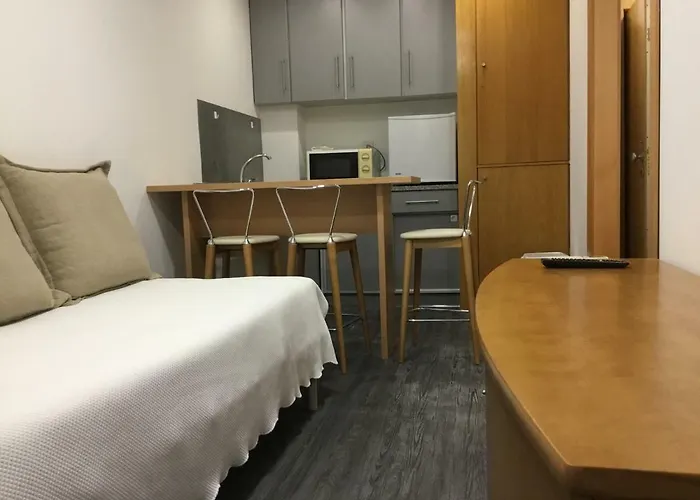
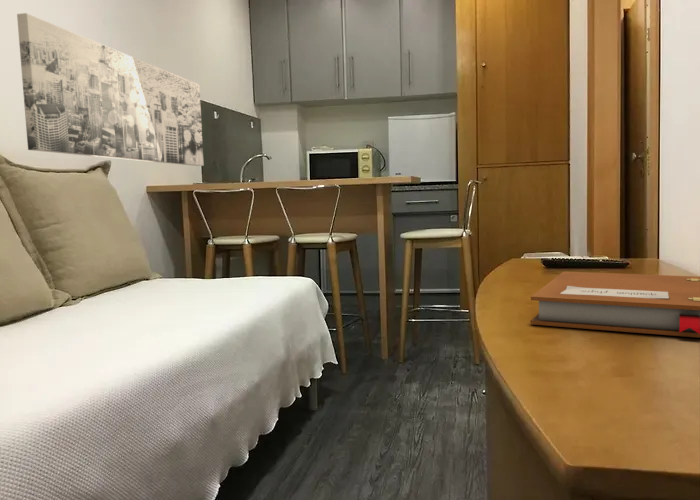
+ notebook [530,271,700,339]
+ wall art [16,12,205,167]
